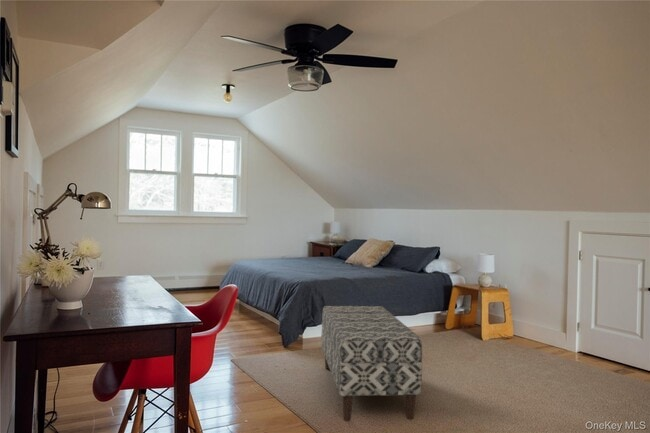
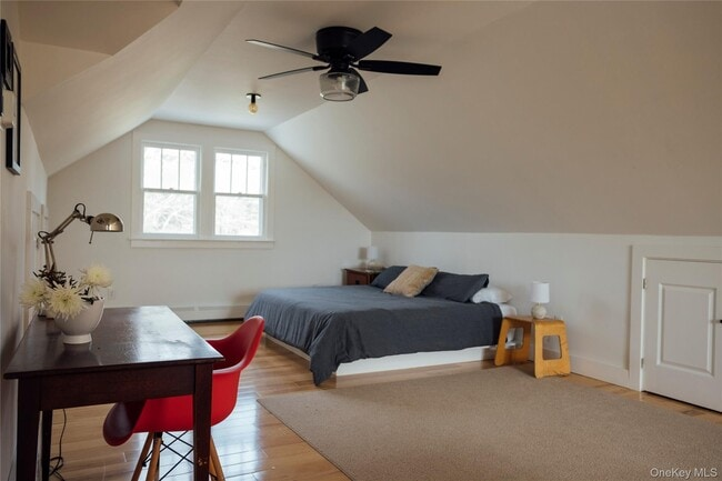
- bench [320,305,423,422]
